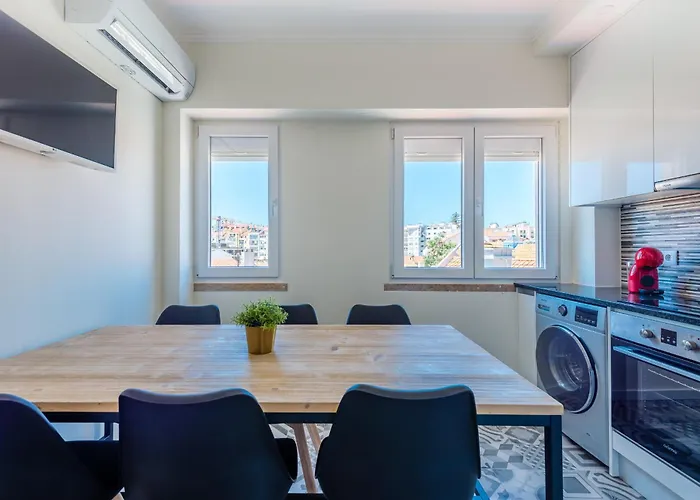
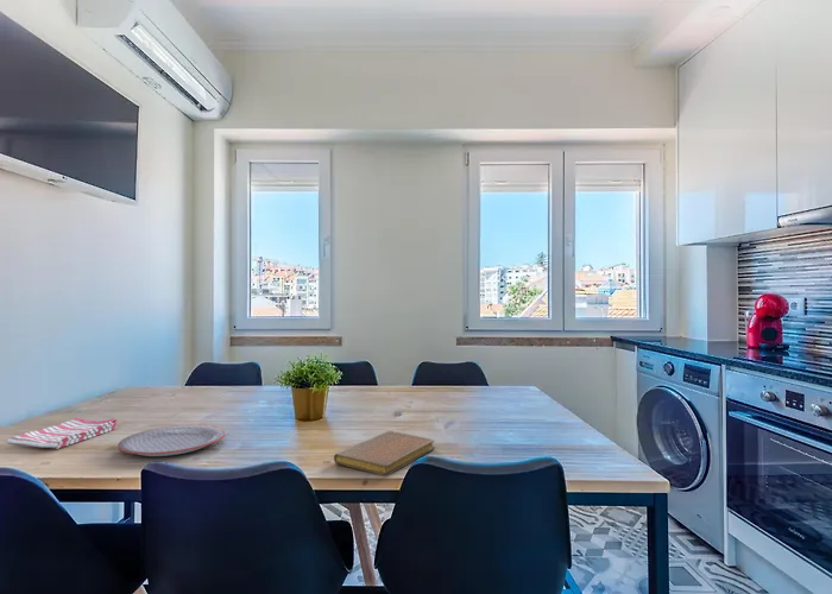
+ notebook [333,430,436,476]
+ dish towel [6,417,119,450]
+ plate [116,423,227,457]
